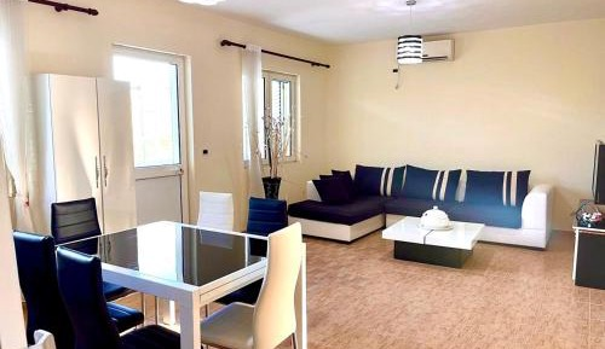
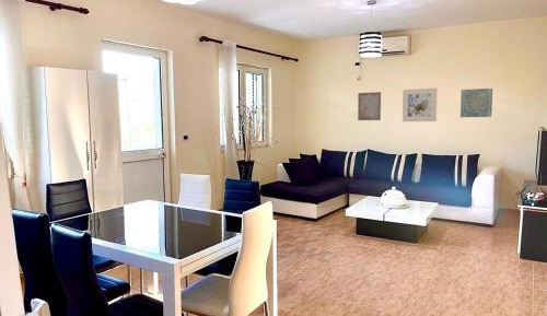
+ wall art [357,91,382,121]
+ wall art [459,87,493,118]
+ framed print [401,87,438,122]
